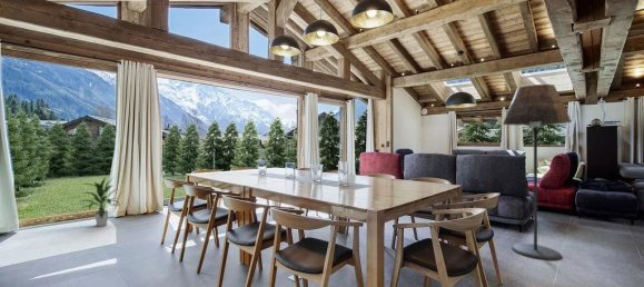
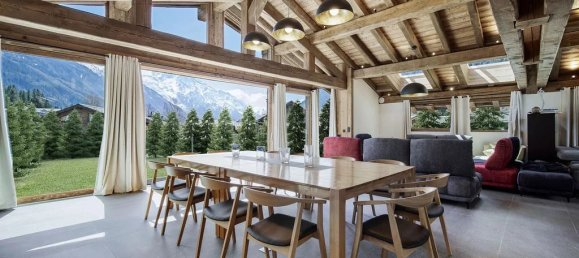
- indoor plant [80,176,120,227]
- floor lamp [502,83,573,260]
